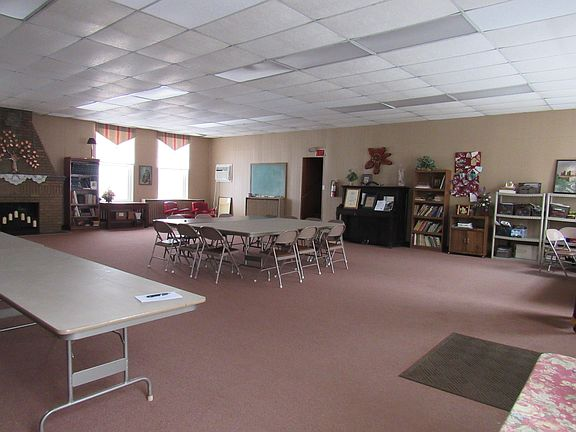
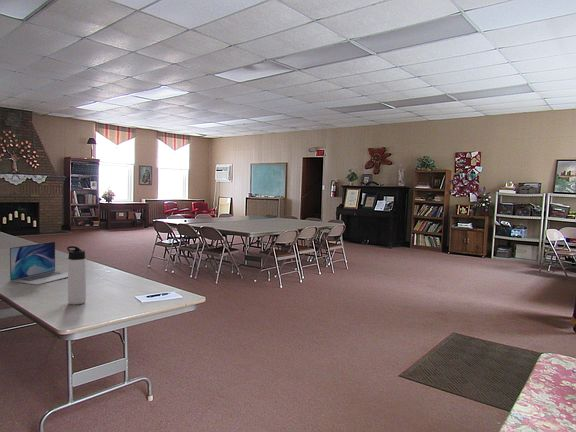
+ laptop [9,241,68,286]
+ thermos bottle [66,245,87,306]
